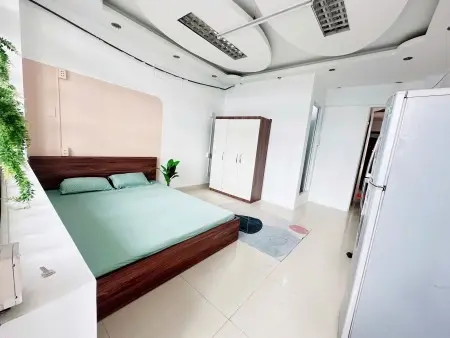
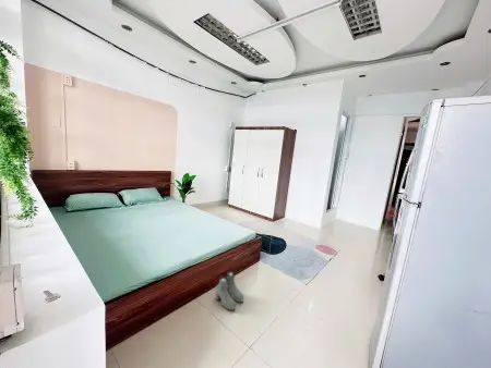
+ boots [214,270,244,311]
